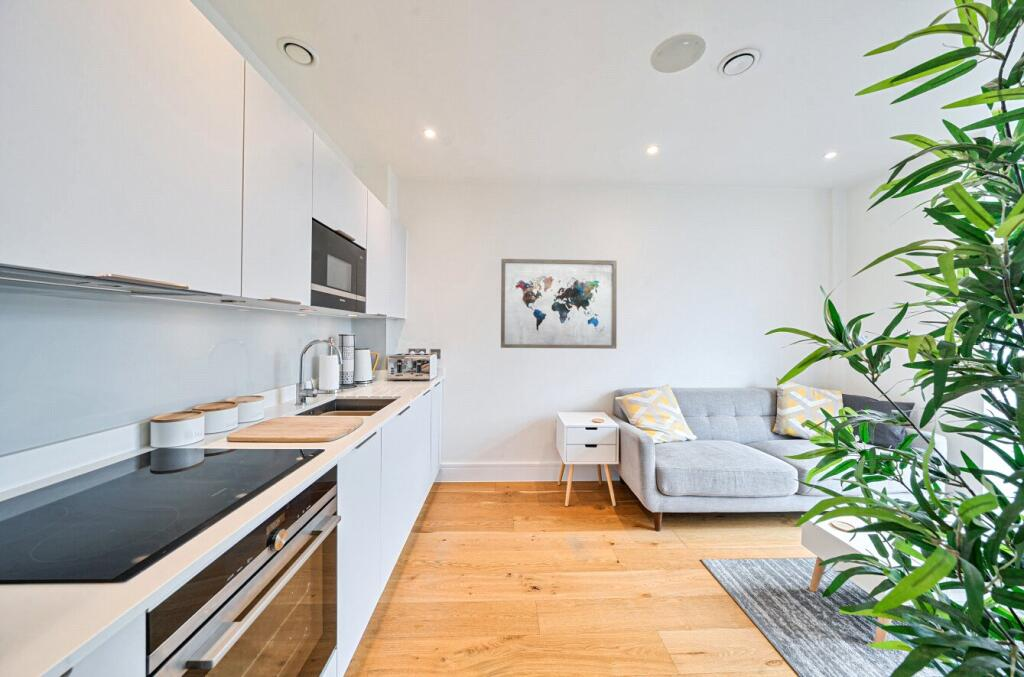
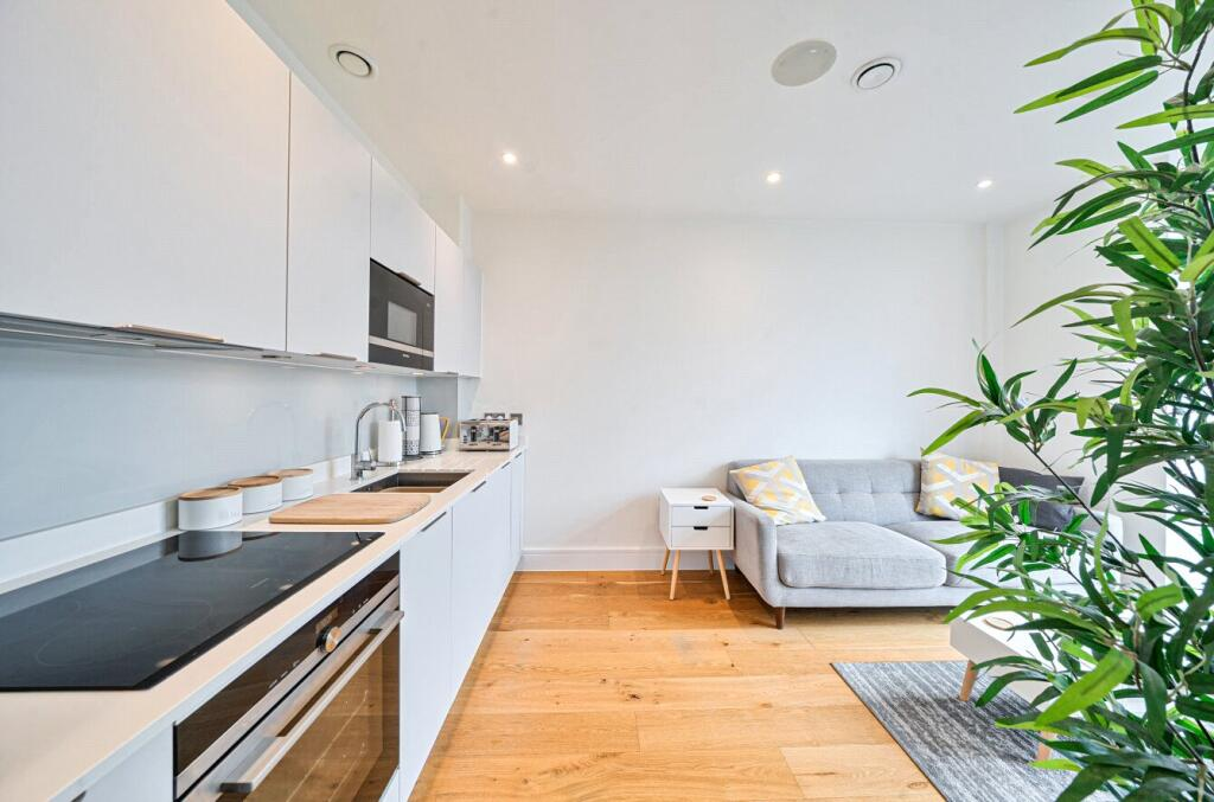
- wall art [500,258,618,350]
